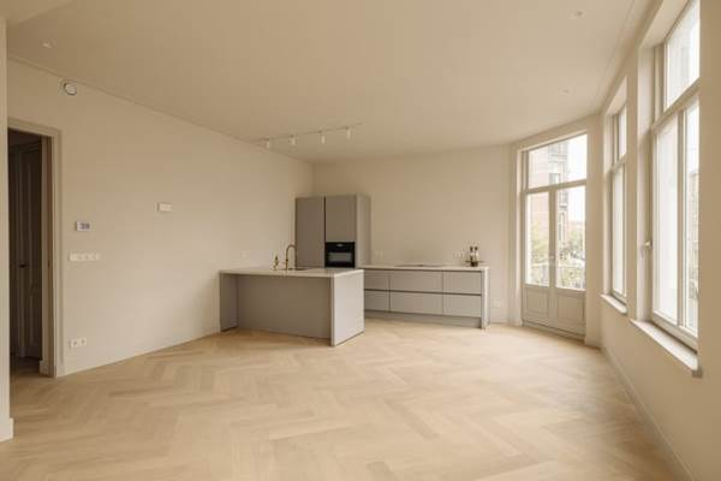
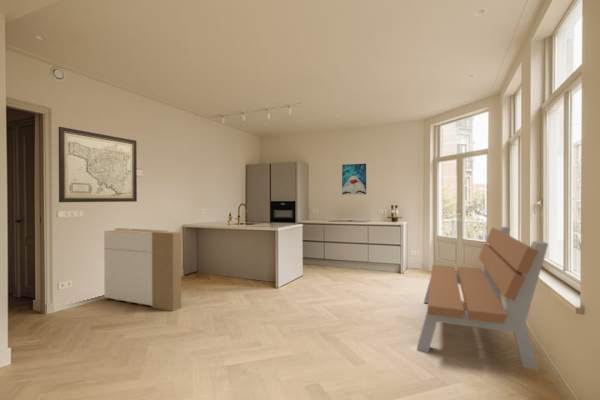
+ storage cabinet [103,227,182,312]
+ wall art [58,126,138,203]
+ wall art [341,163,367,196]
+ bench [416,226,549,371]
